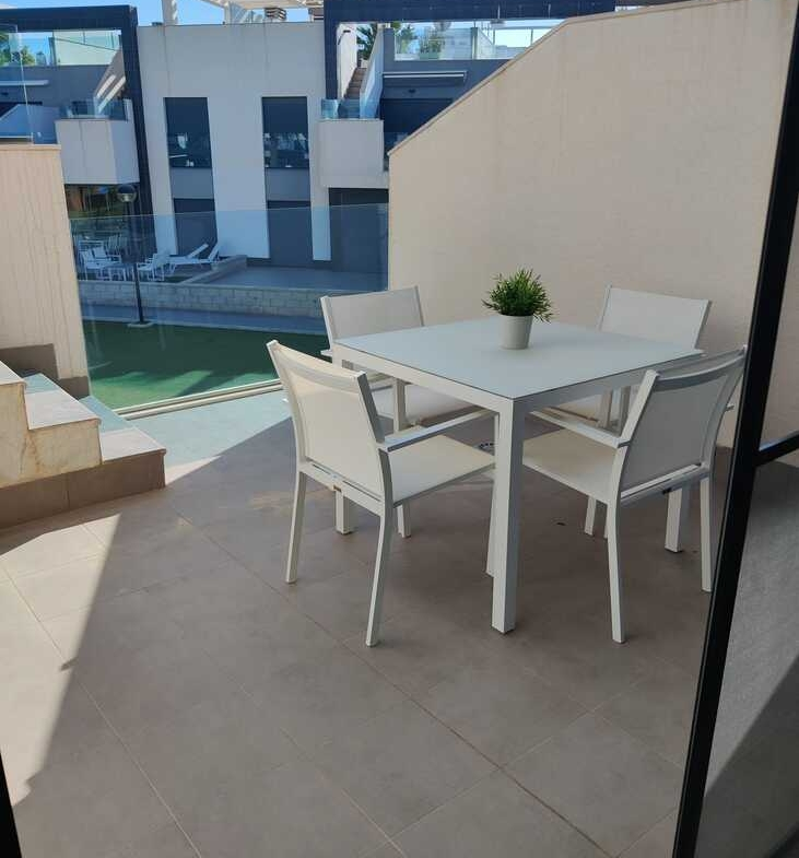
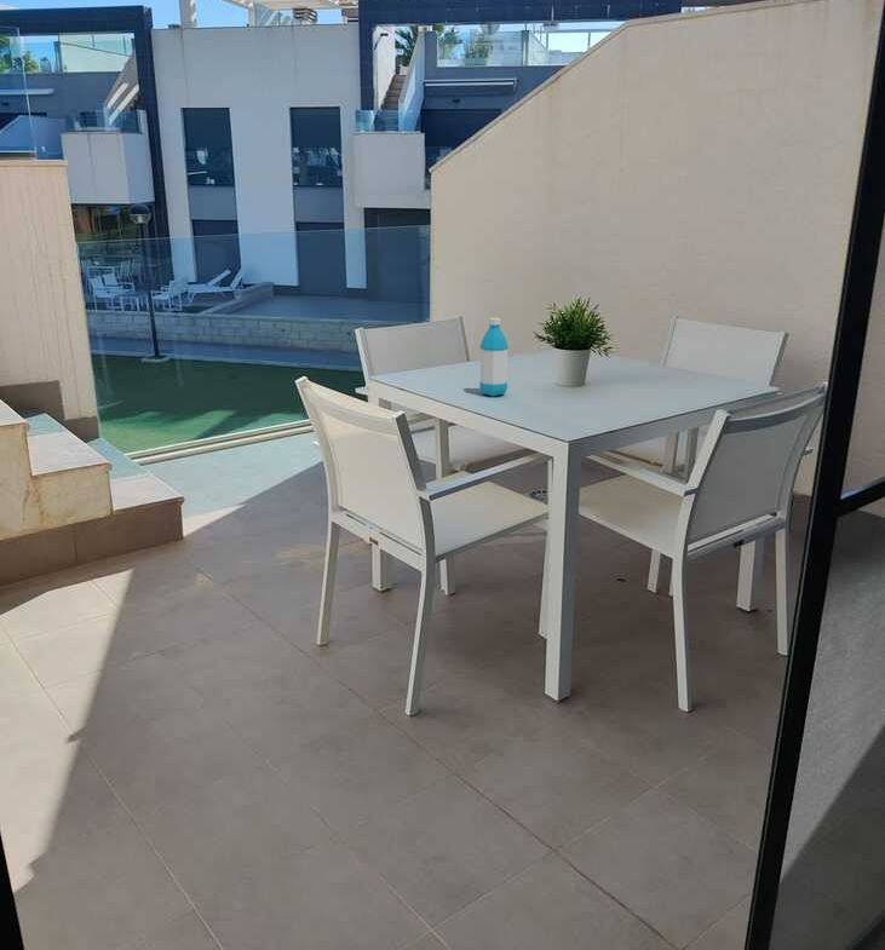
+ water bottle [478,317,510,397]
